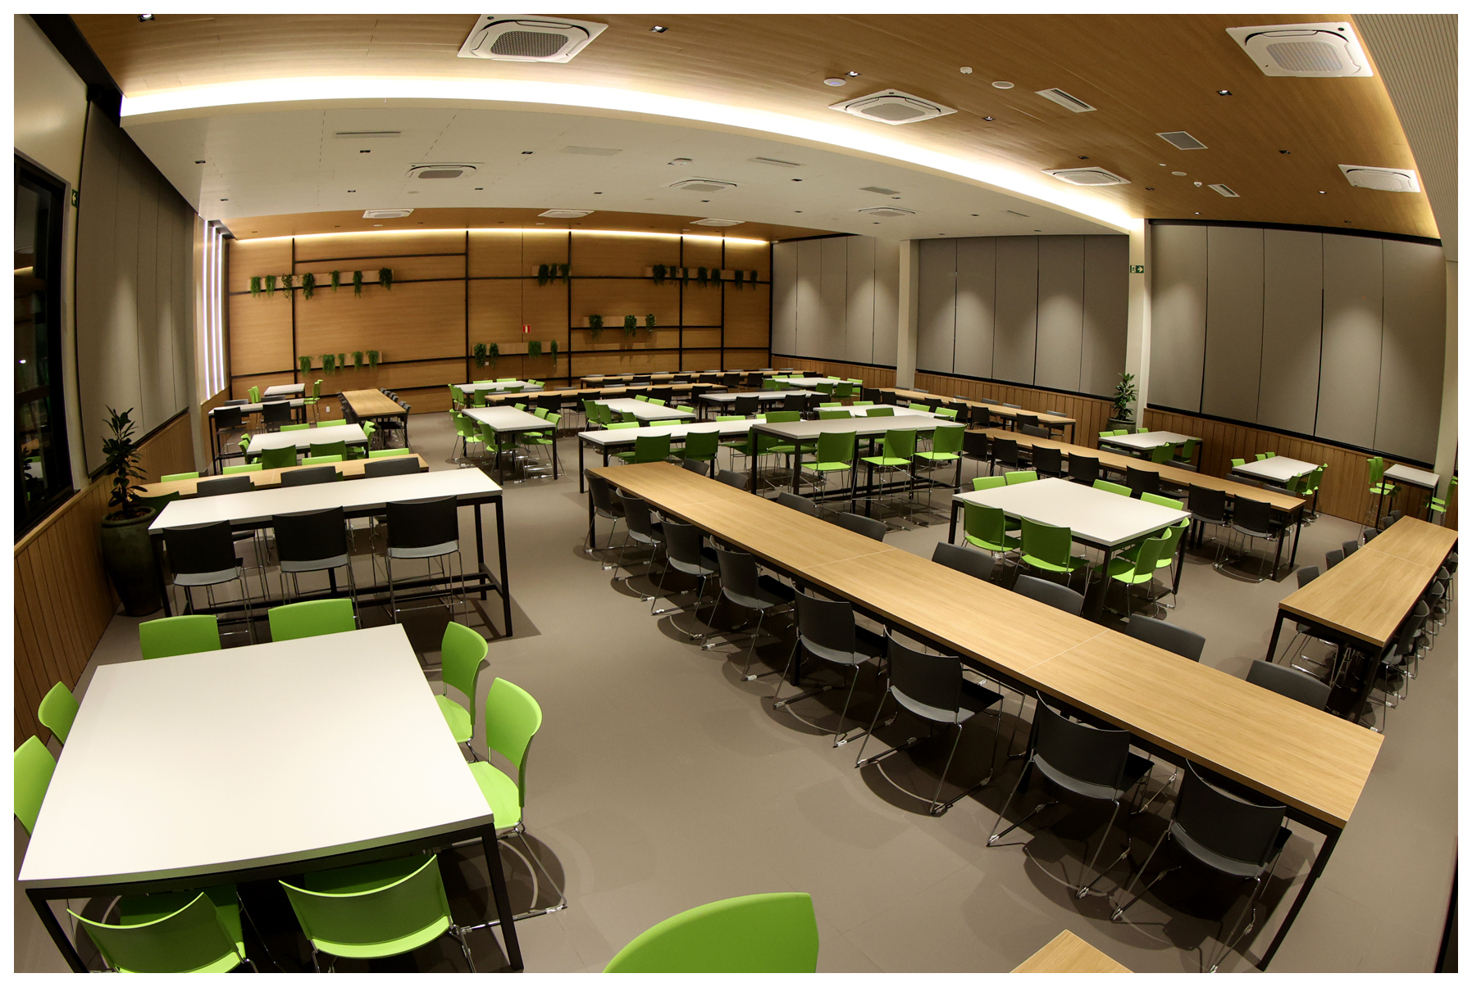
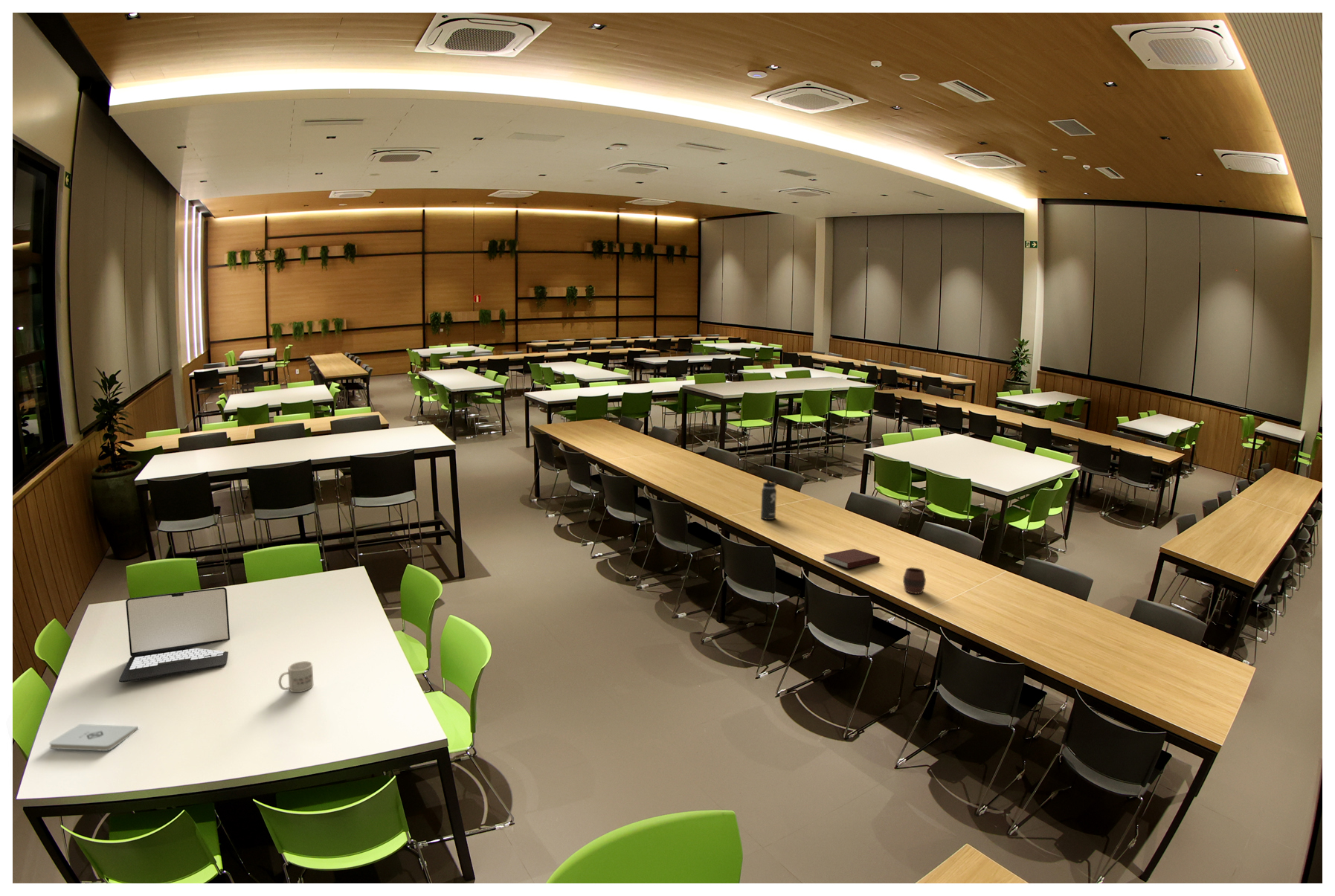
+ cup [902,567,927,595]
+ notebook [823,548,881,570]
+ notepad [48,723,139,752]
+ mug [278,660,314,693]
+ laptop [118,587,231,683]
+ thermos bottle [760,476,779,520]
